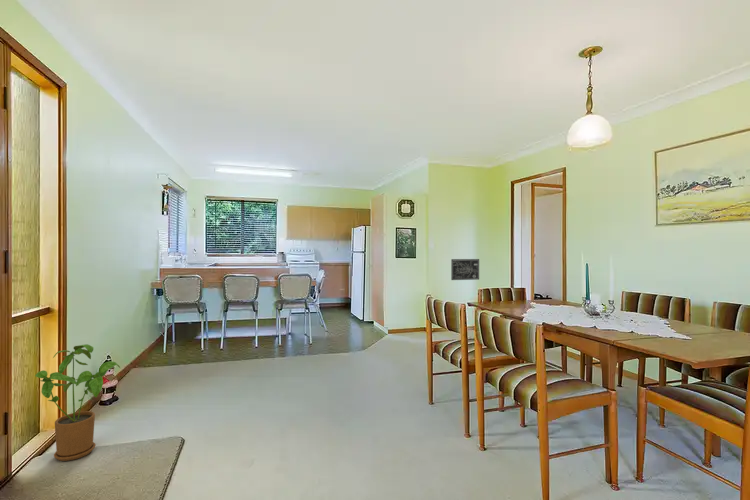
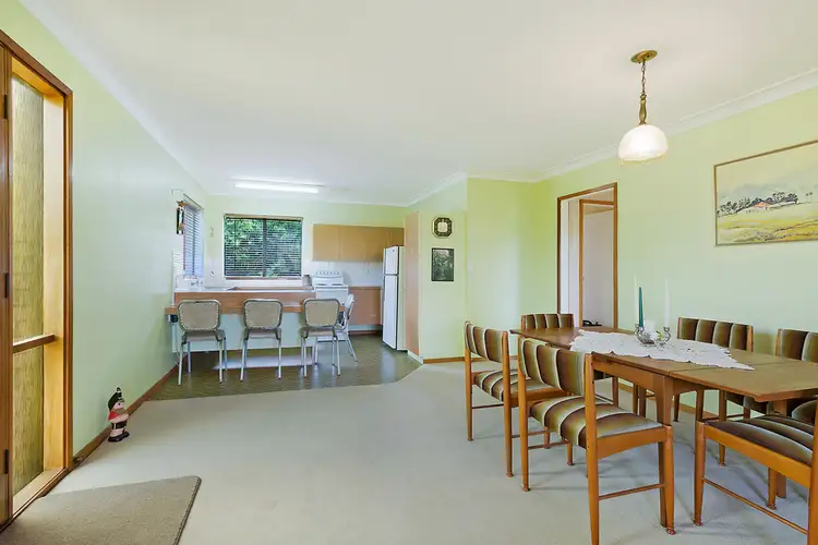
- wall art [450,258,480,281]
- house plant [34,343,121,462]
